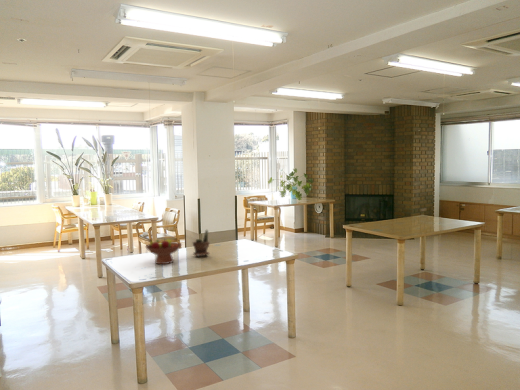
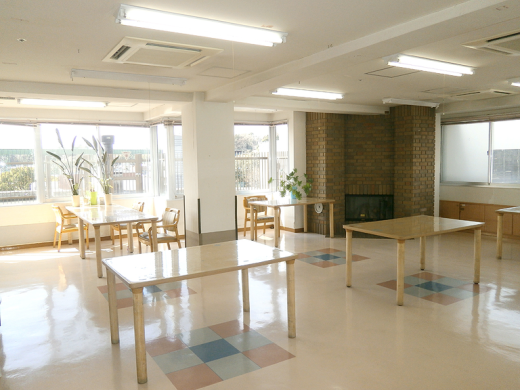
- fruit bowl [144,238,183,265]
- potted plant [192,229,211,257]
